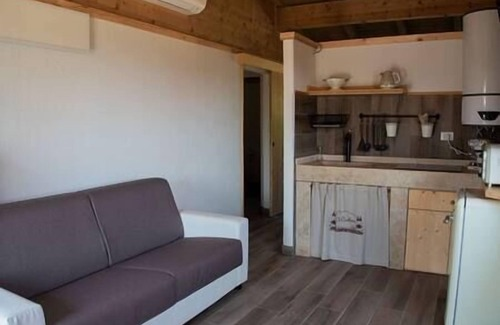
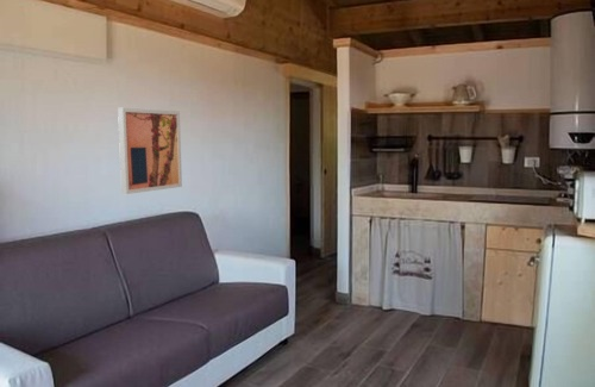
+ wall art [117,107,183,195]
